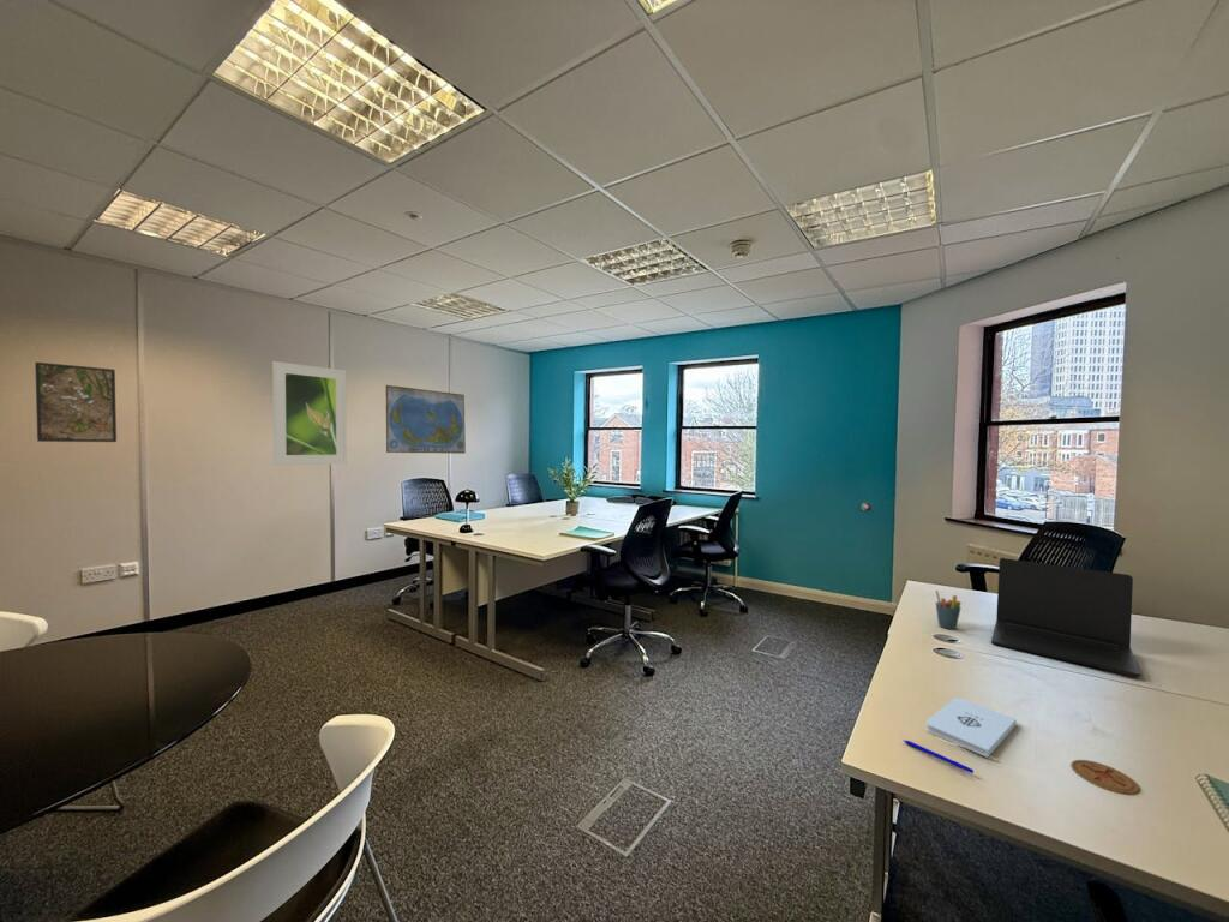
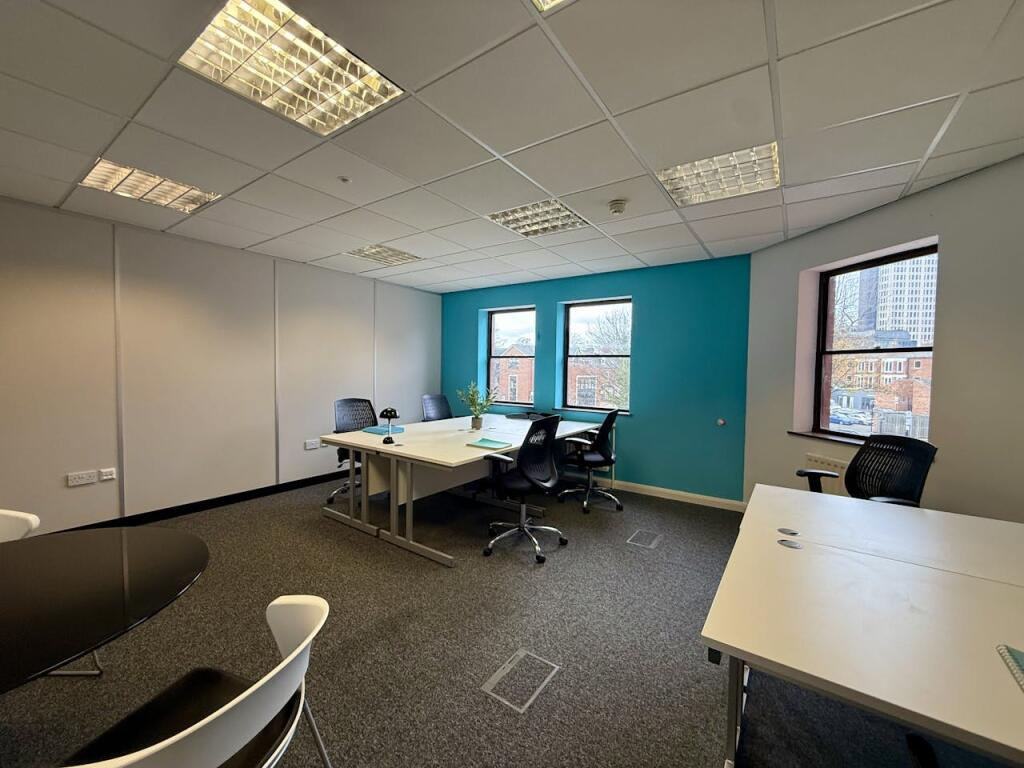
- pen holder [934,589,963,630]
- world map [384,384,467,455]
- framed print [34,361,118,443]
- laptop [990,557,1143,678]
- notepad [924,696,1018,759]
- coaster [1069,759,1140,796]
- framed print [271,360,348,467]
- pen [901,738,975,774]
